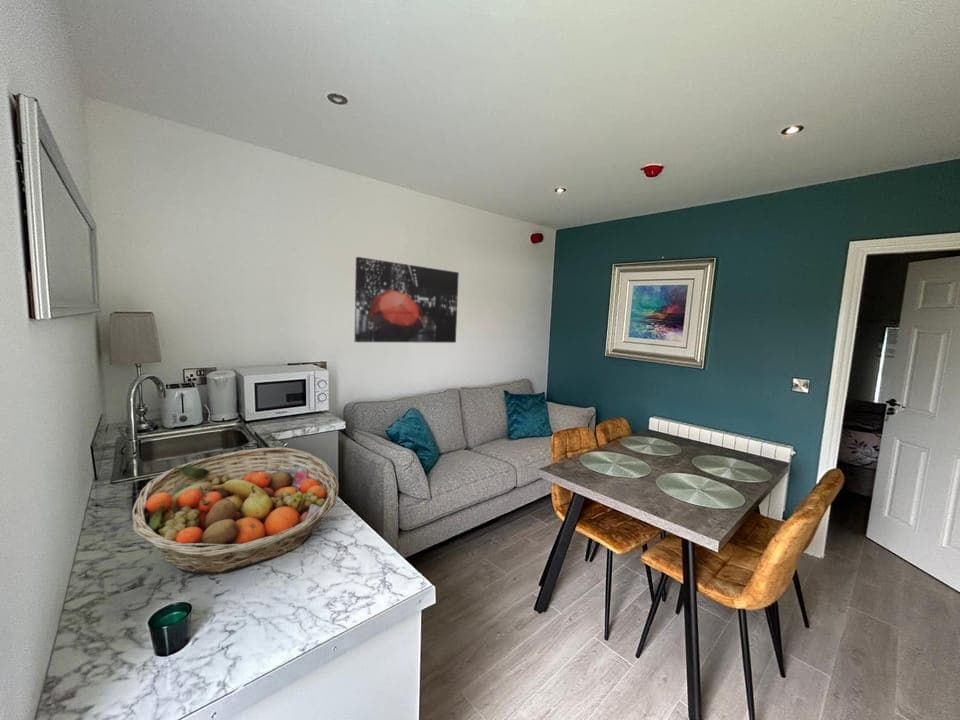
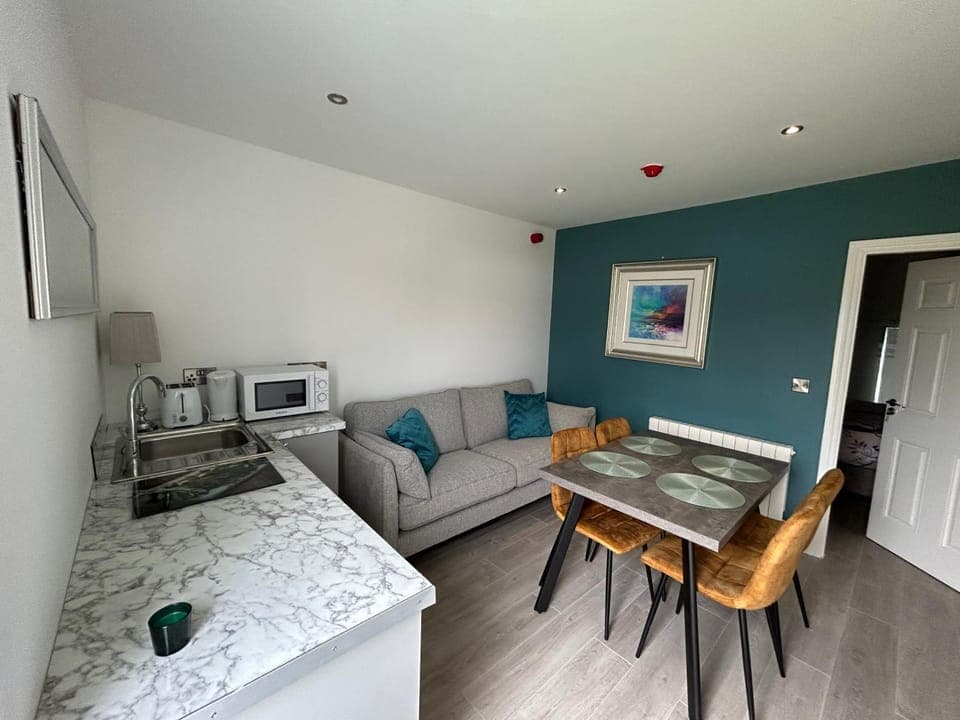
- wall art [354,256,460,344]
- fruit basket [131,447,340,575]
